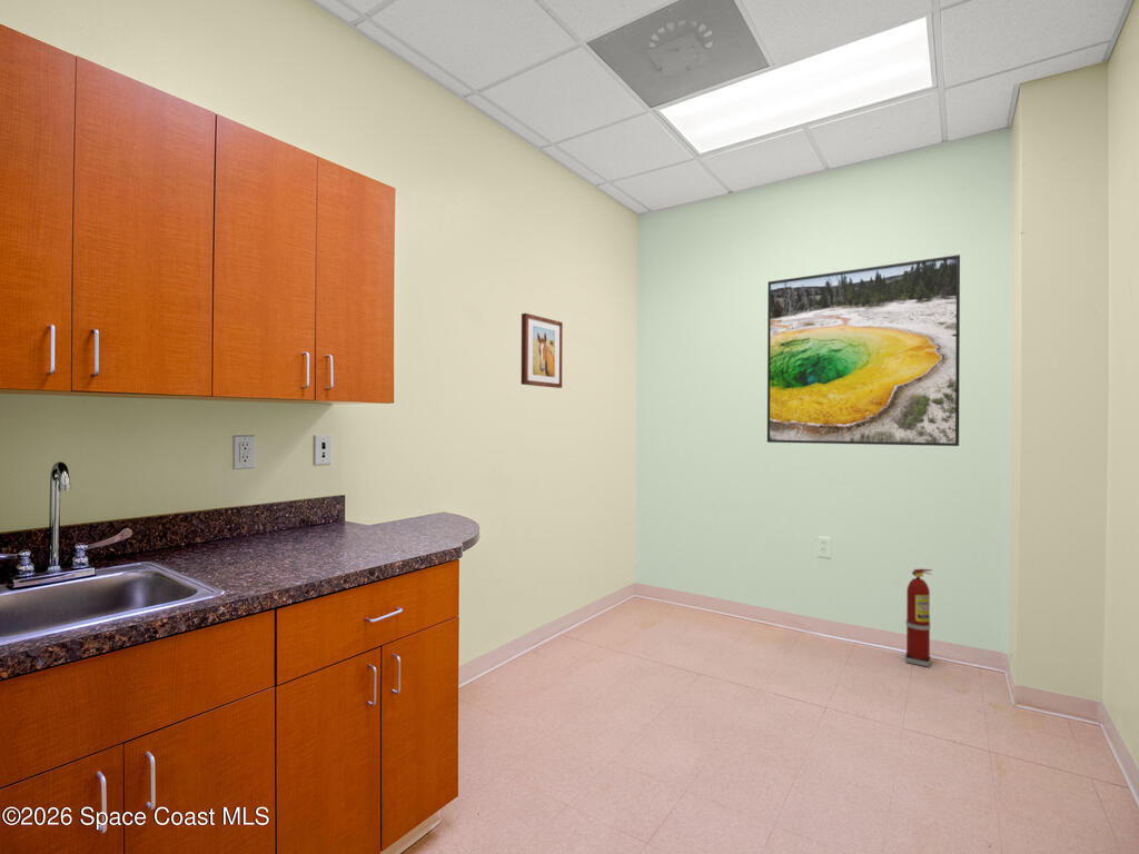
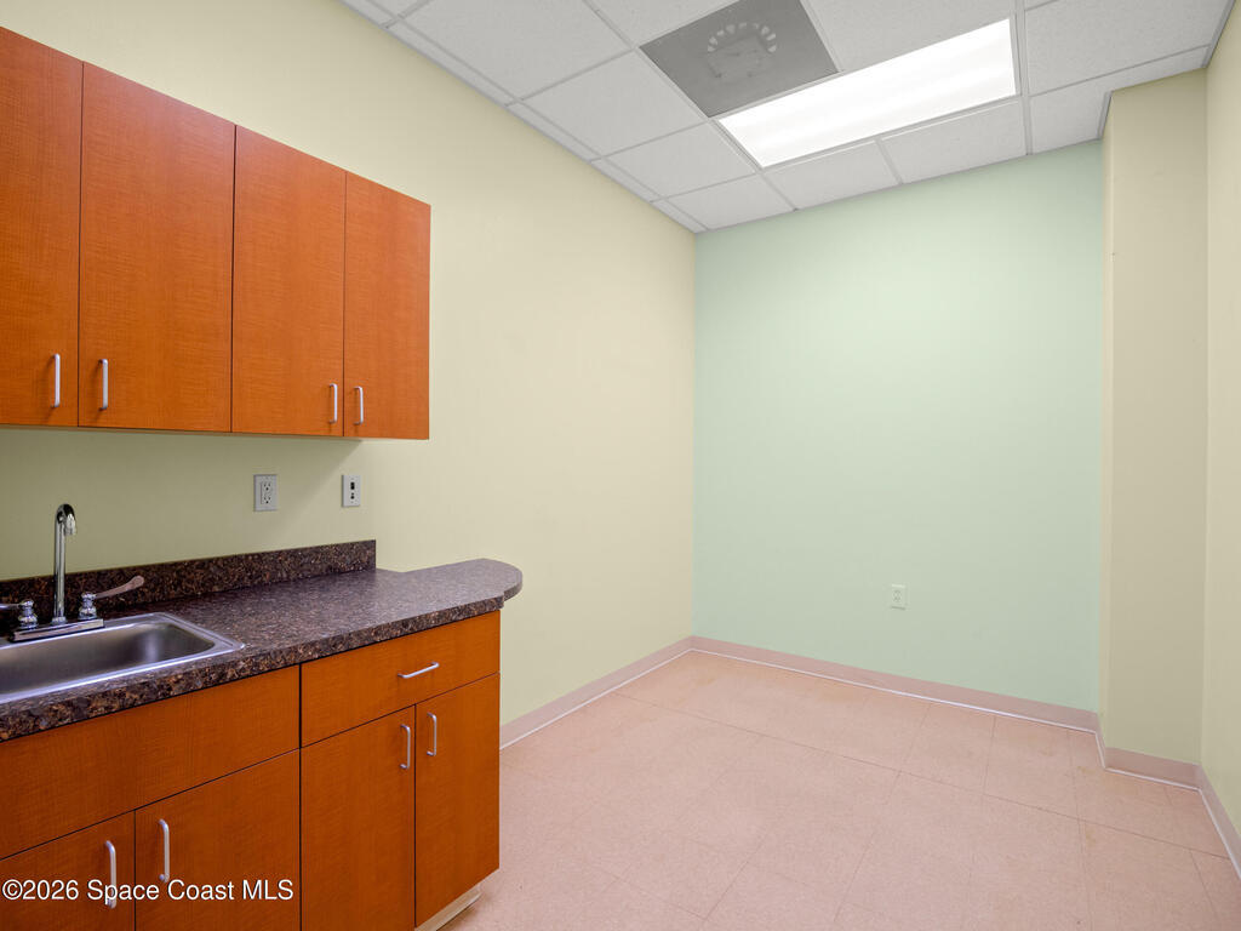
- fire extinguisher [904,568,933,668]
- wall art [521,312,564,389]
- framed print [766,254,961,447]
